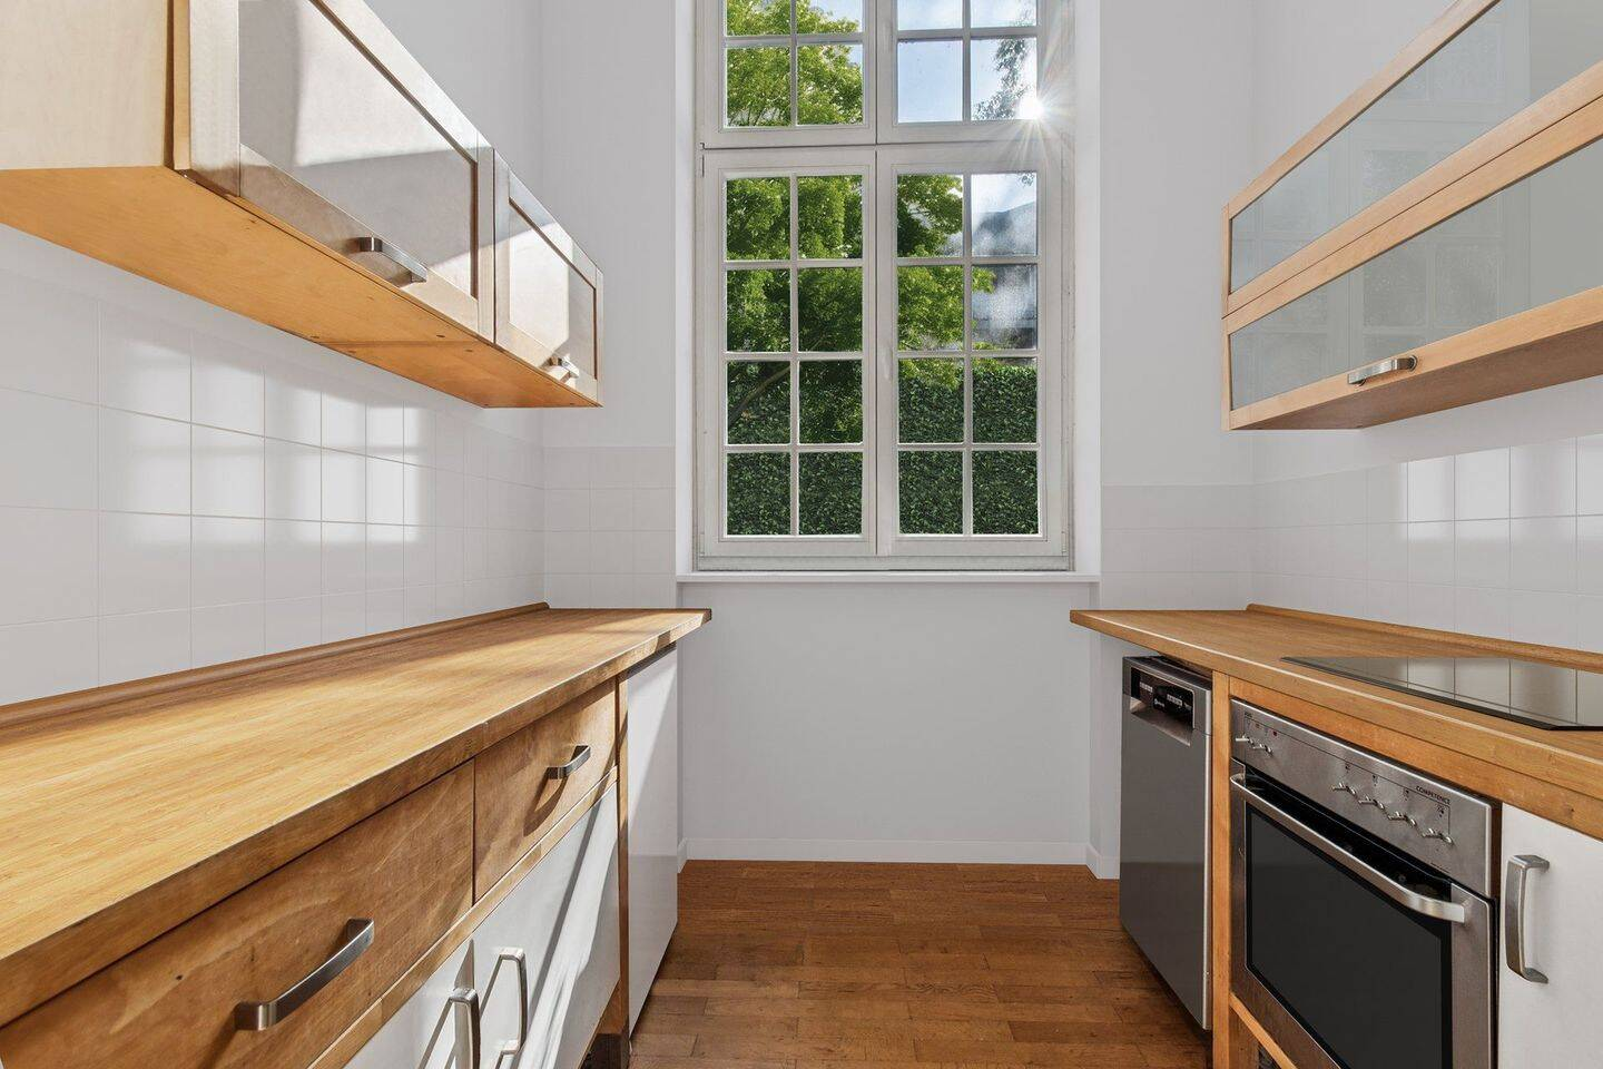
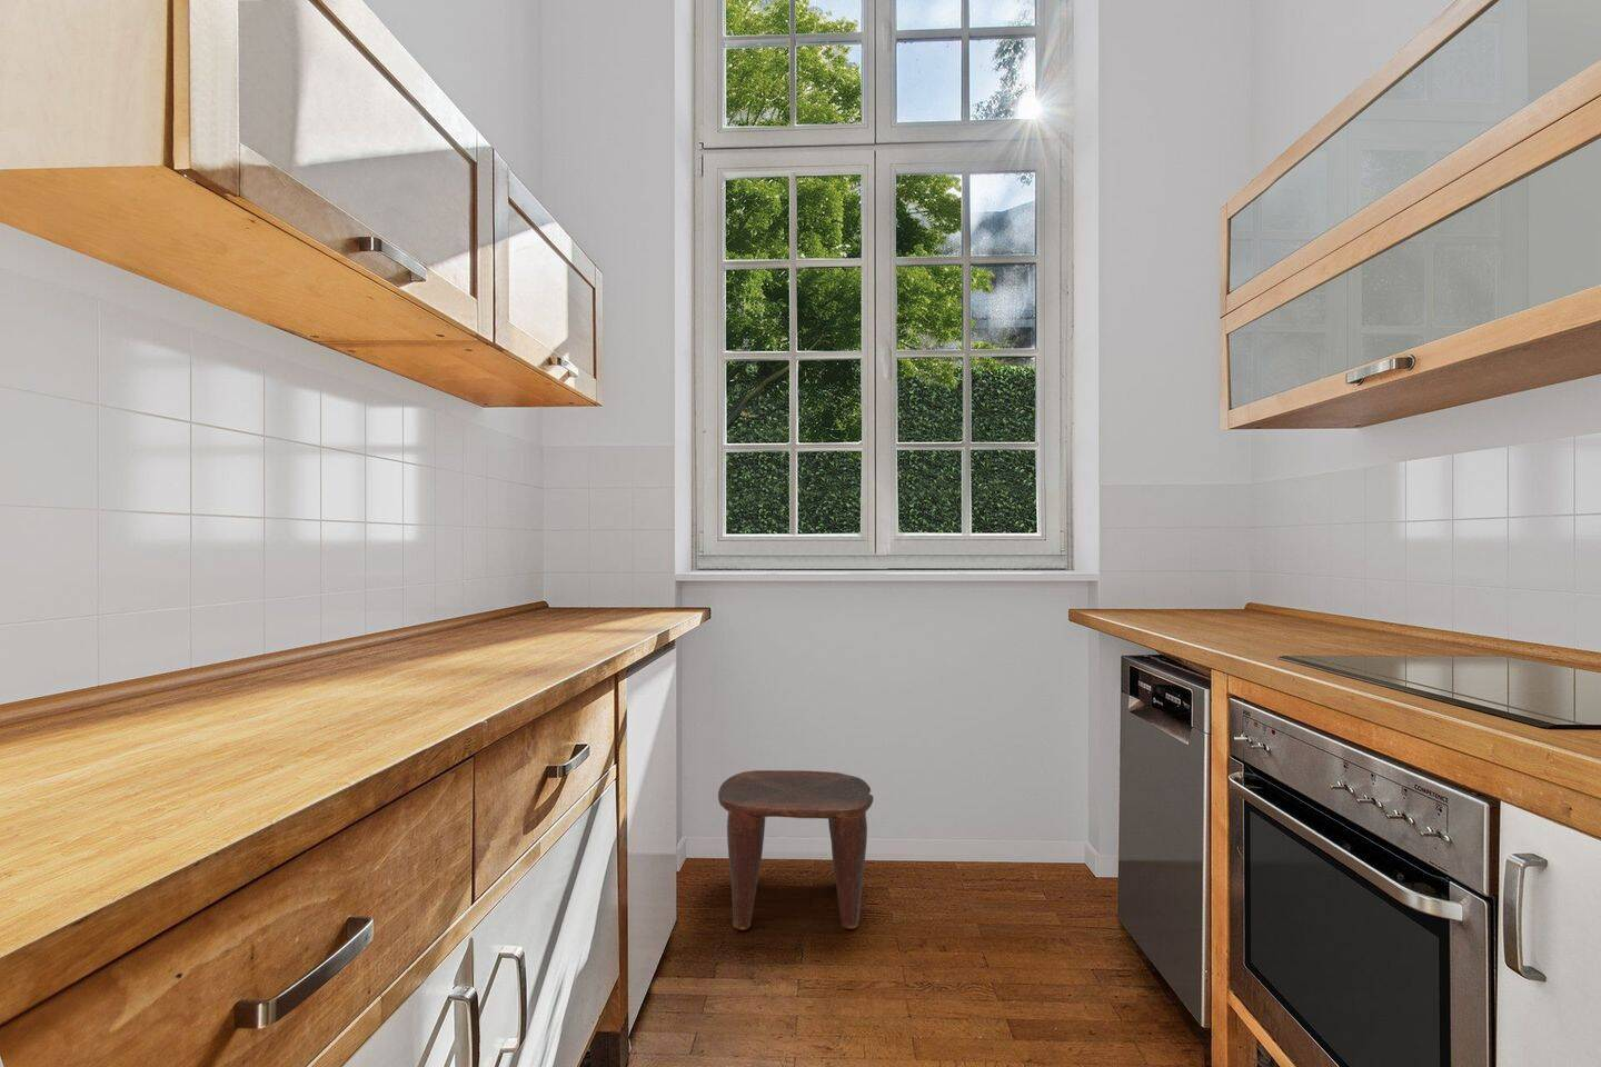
+ stool [717,769,874,931]
